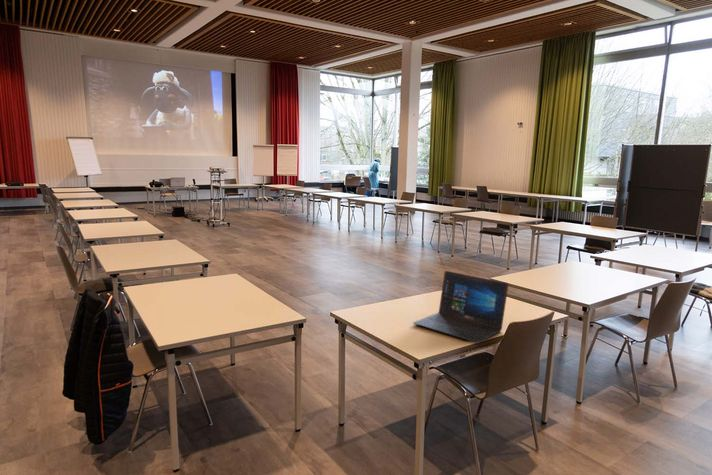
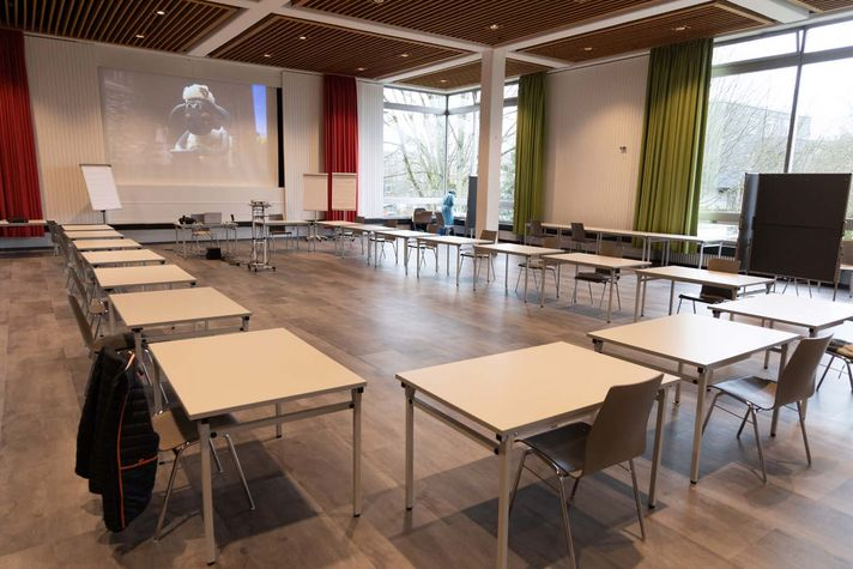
- laptop [412,270,509,344]
